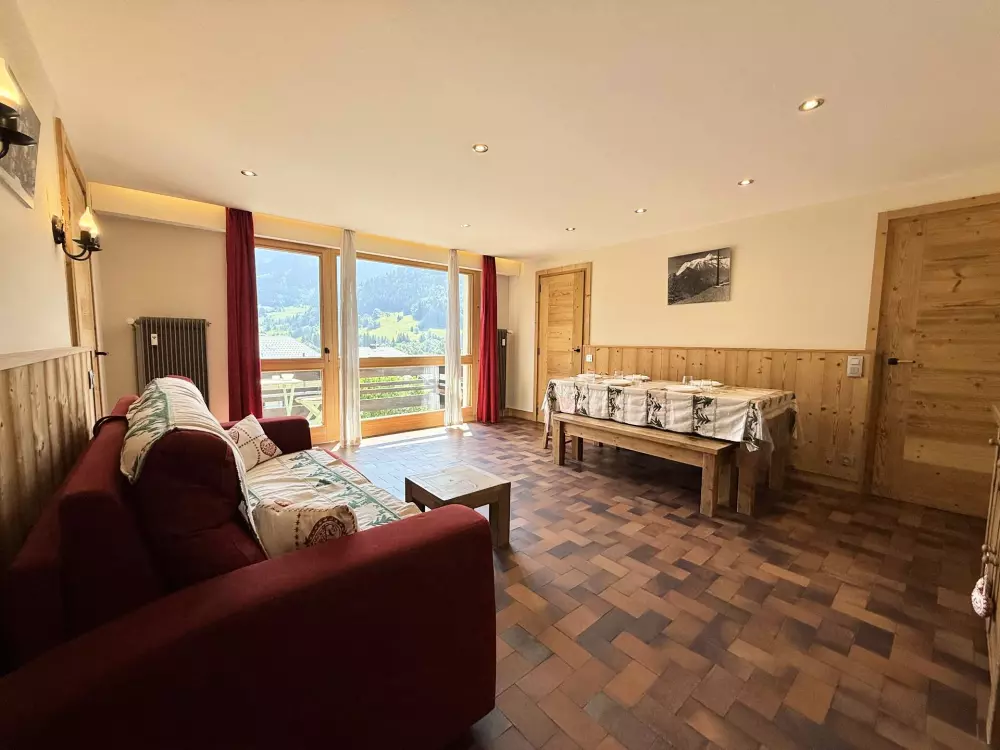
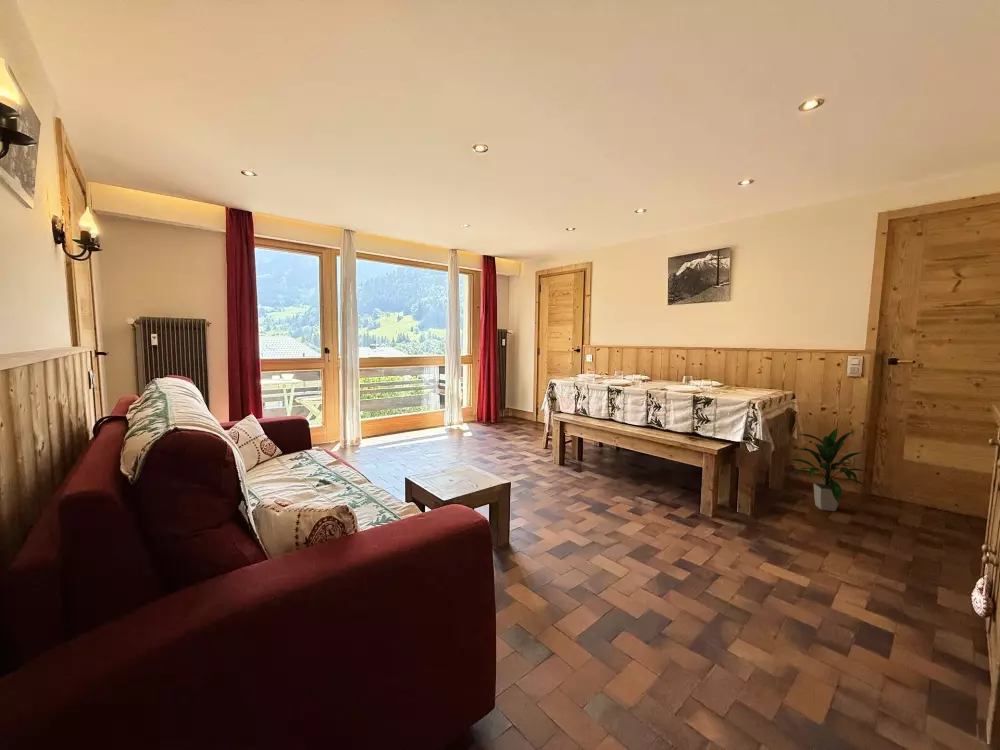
+ indoor plant [786,426,869,512]
